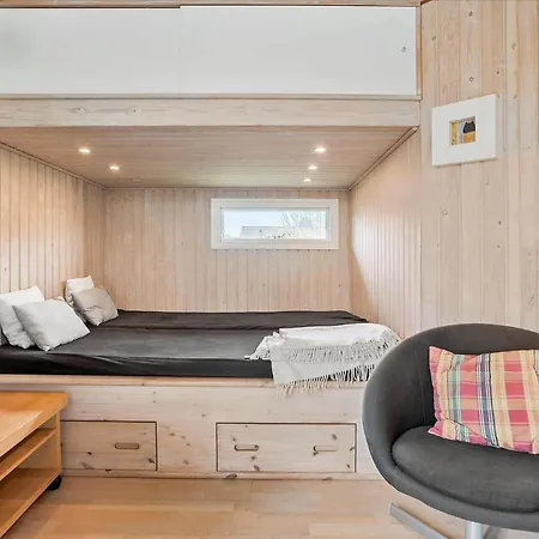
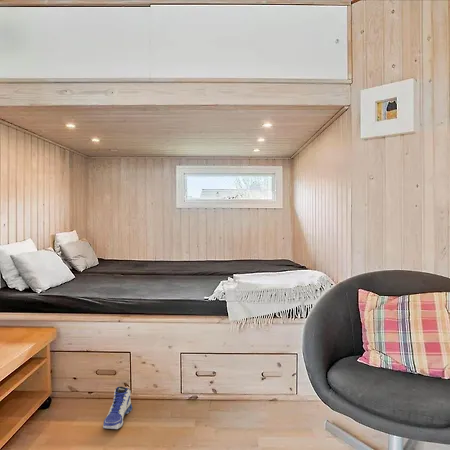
+ sneaker [102,386,133,430]
